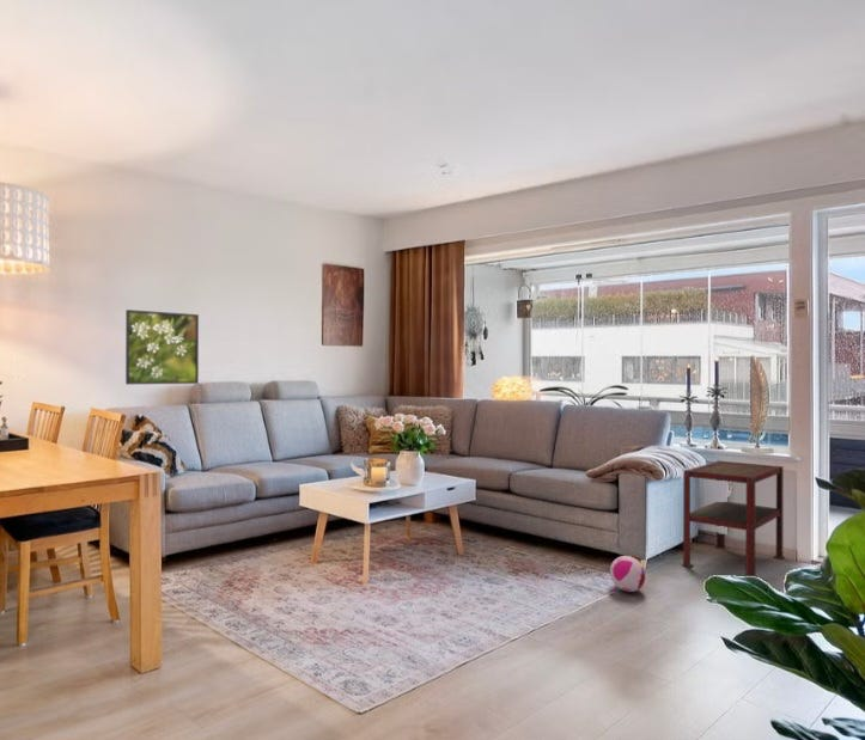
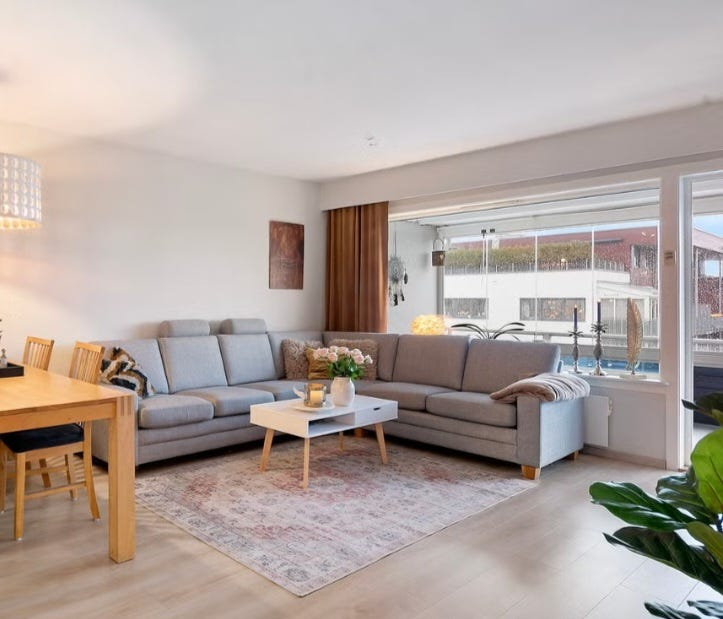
- plush toy [609,555,647,593]
- side table [681,459,786,577]
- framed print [124,308,200,386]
